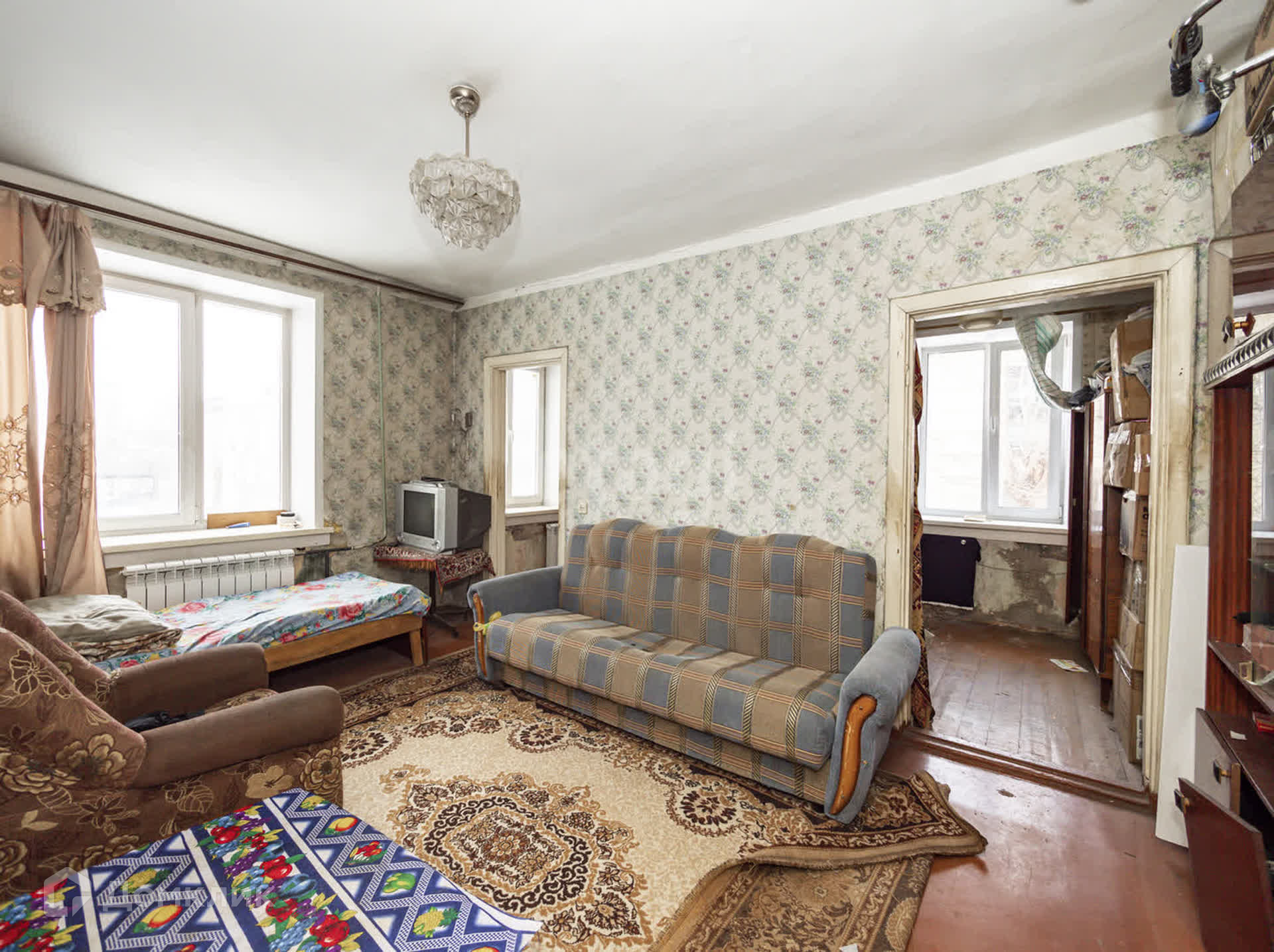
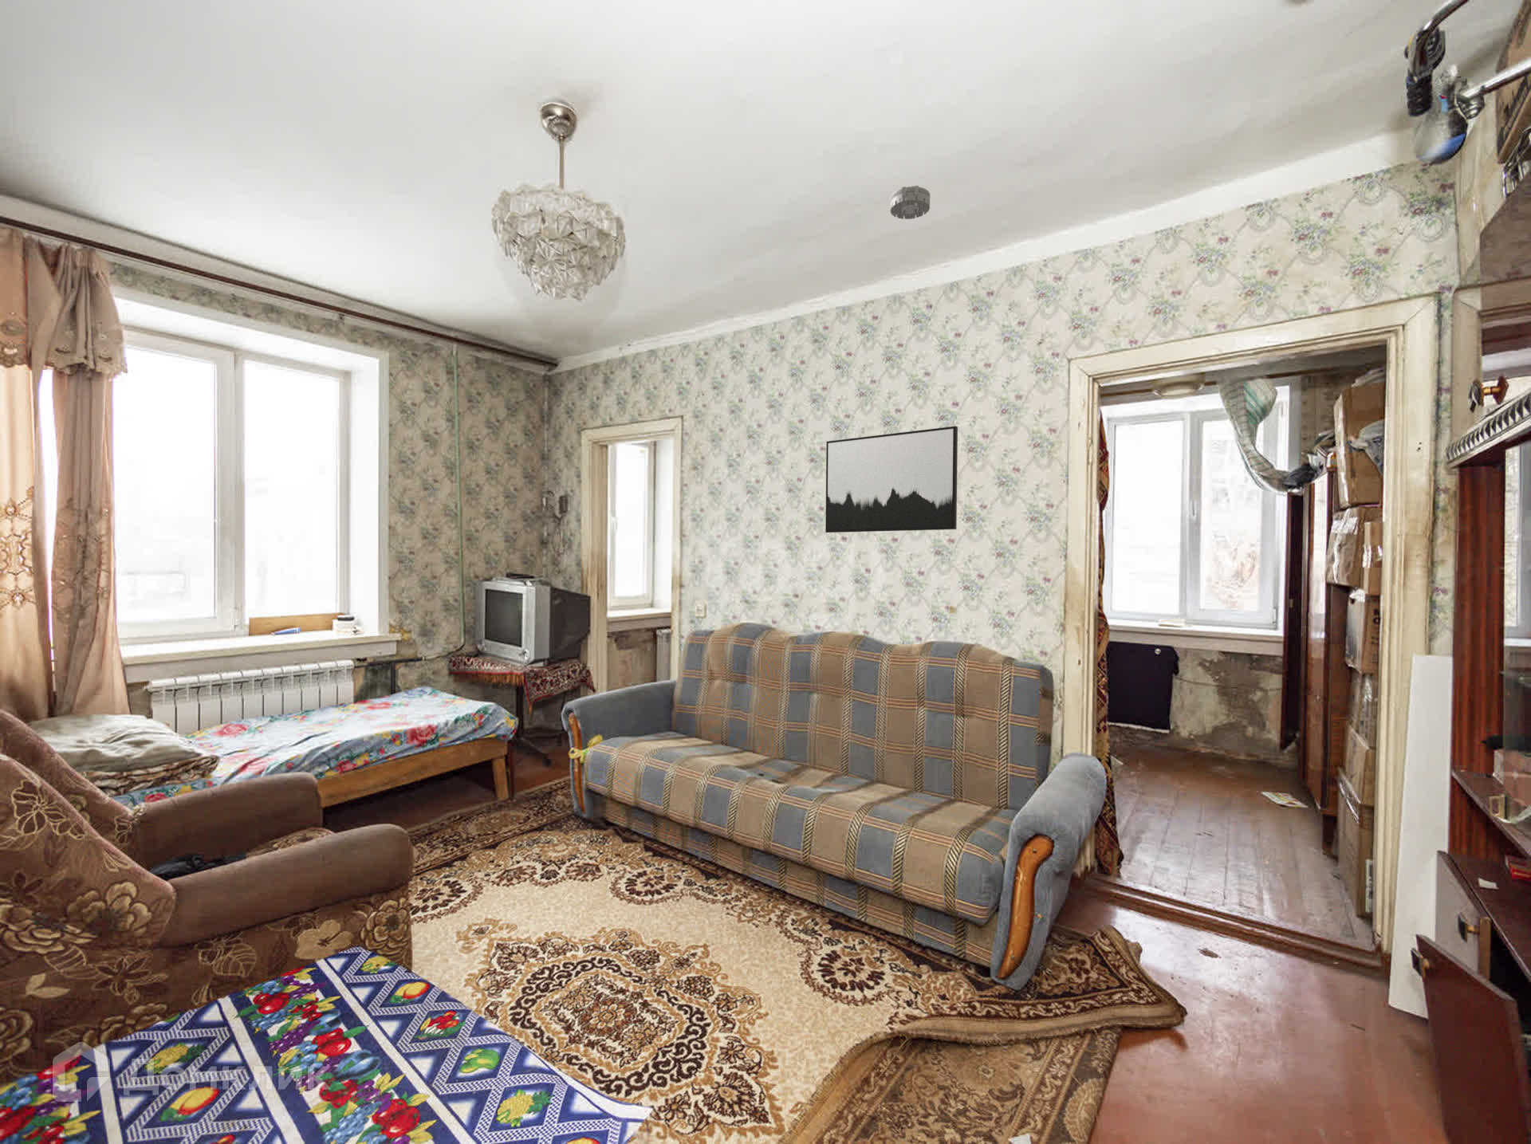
+ wall art [824,425,959,534]
+ smoke detector [890,185,930,220]
